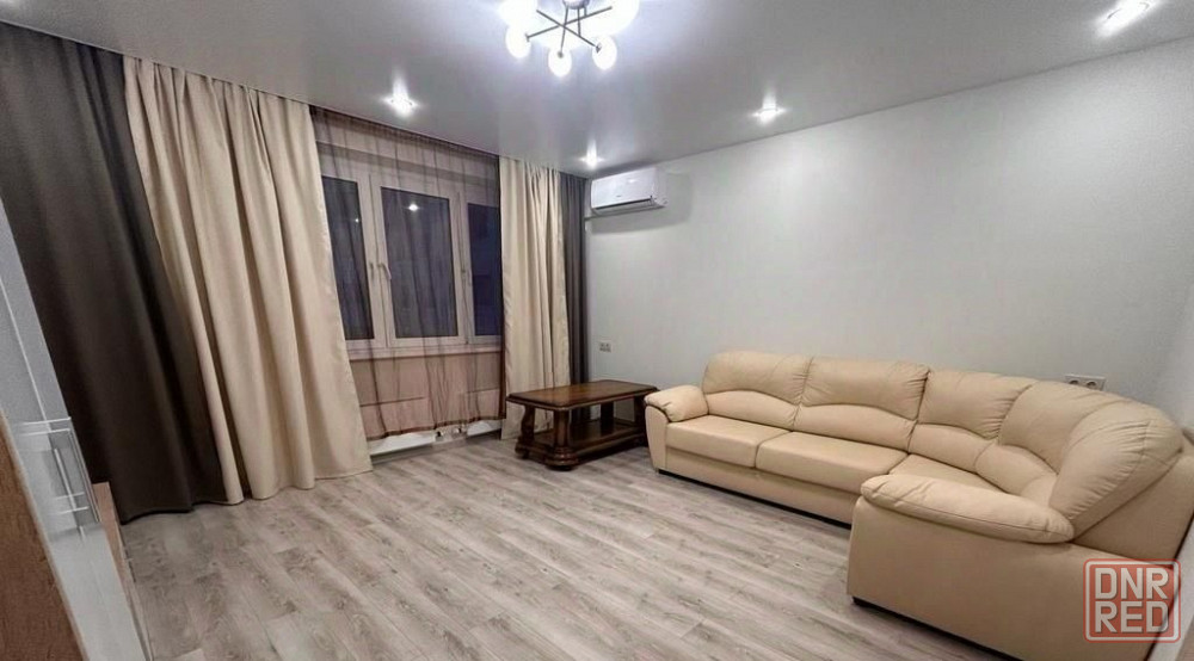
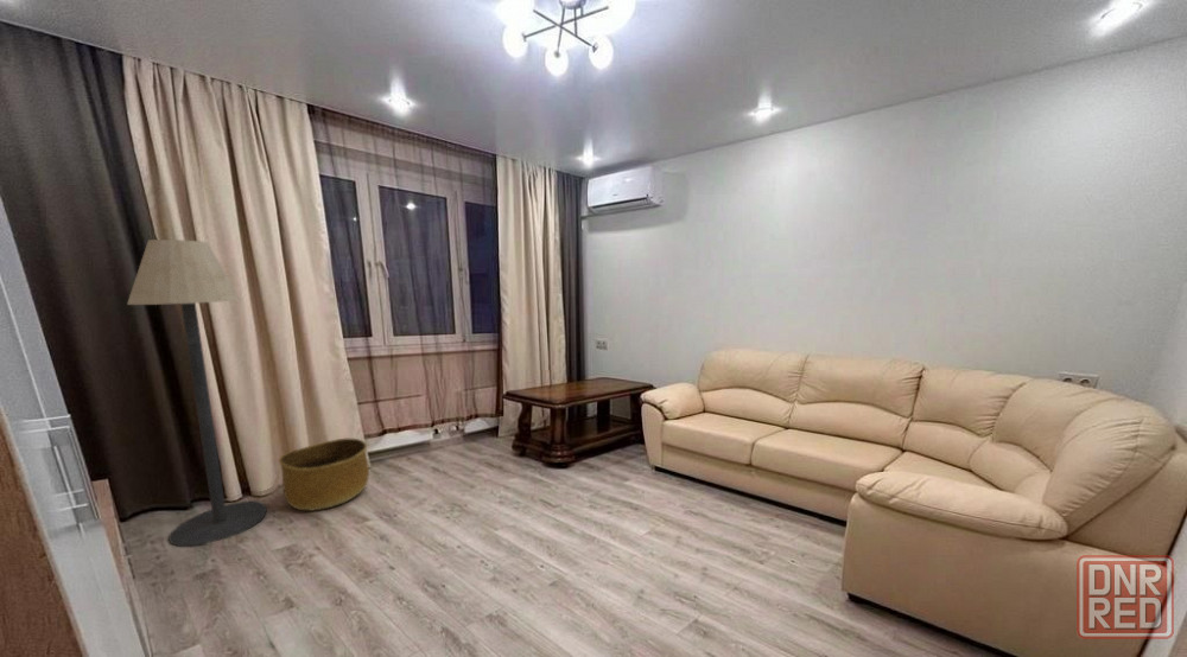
+ floor lamp [126,238,268,548]
+ basket [278,438,370,512]
